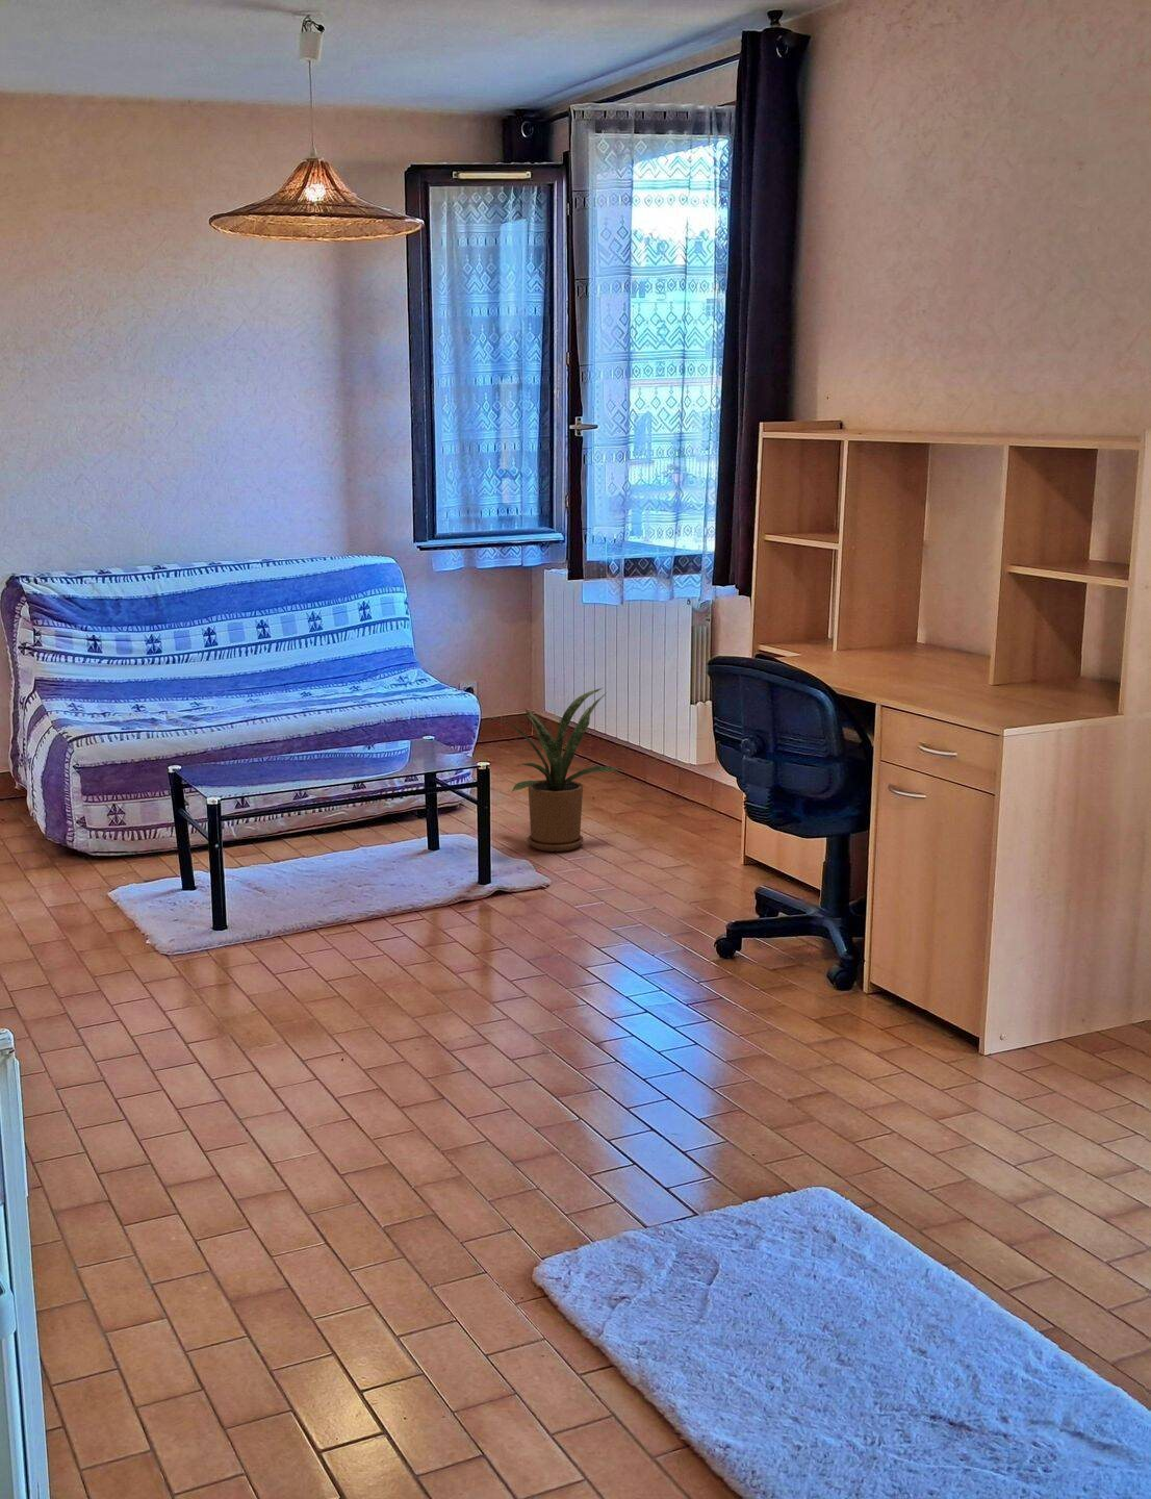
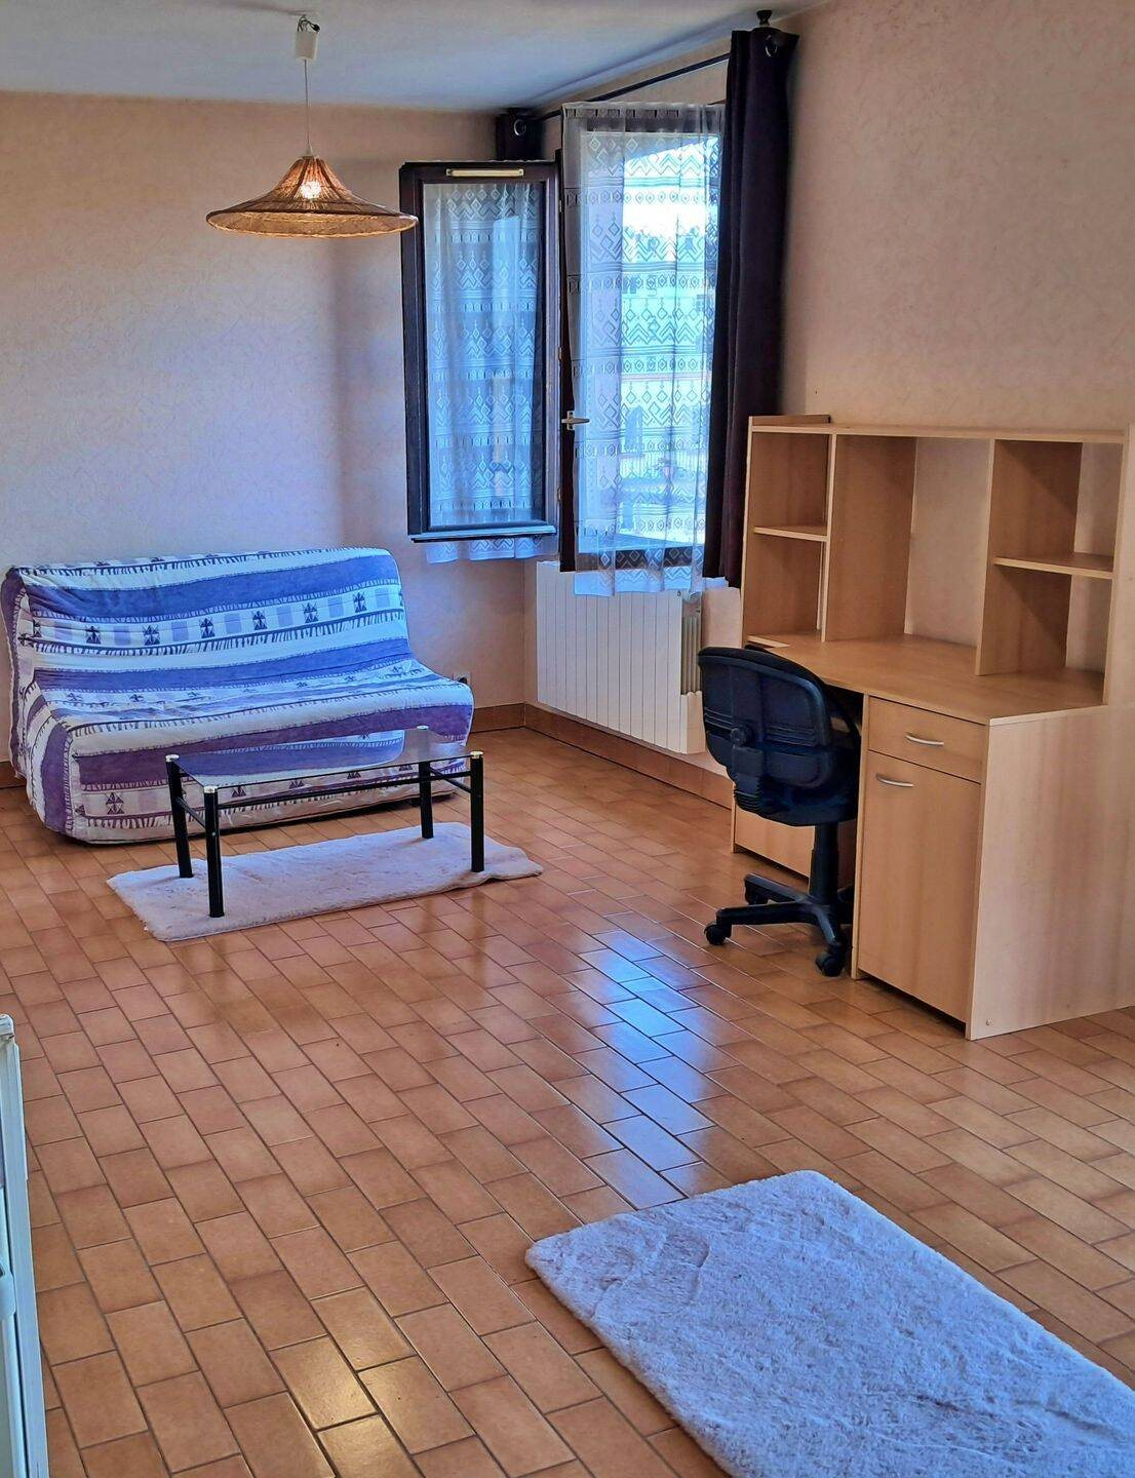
- house plant [479,687,621,852]
